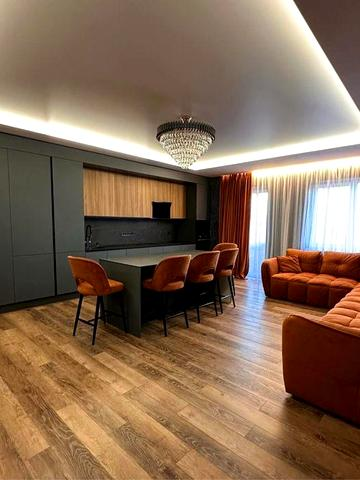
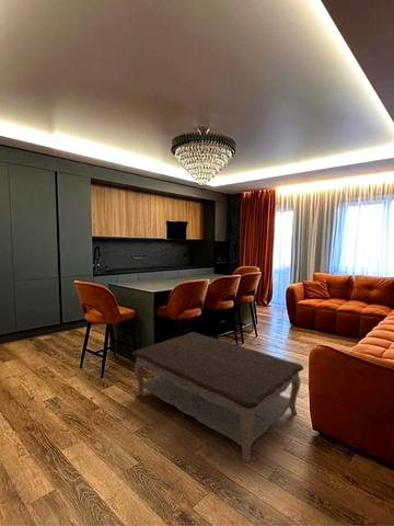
+ coffee table [131,331,305,465]
